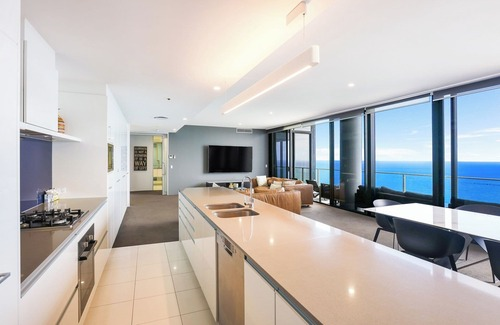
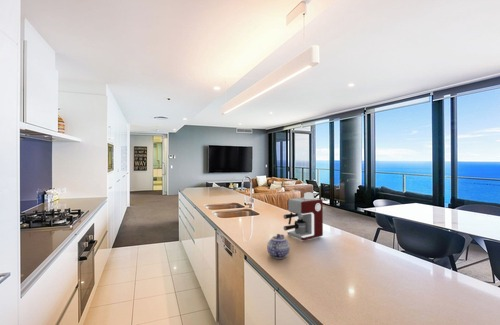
+ teapot [266,233,291,260]
+ coffee maker [282,191,324,242]
